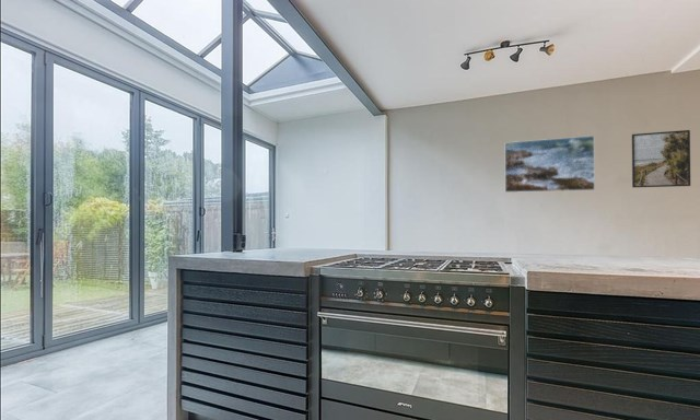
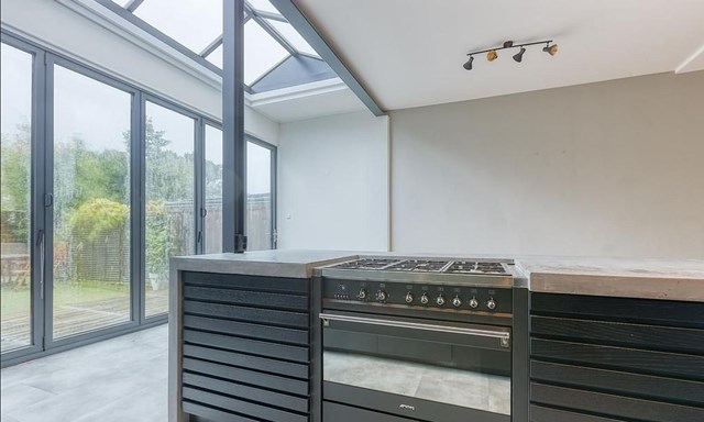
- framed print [504,135,596,194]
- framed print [631,129,691,188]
